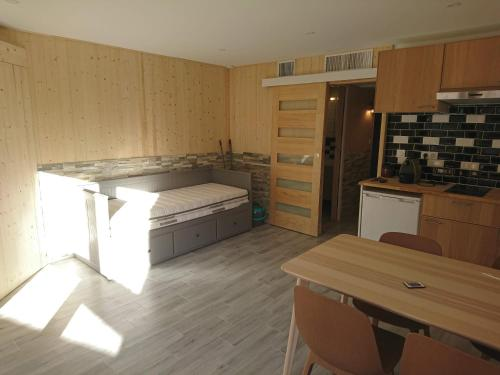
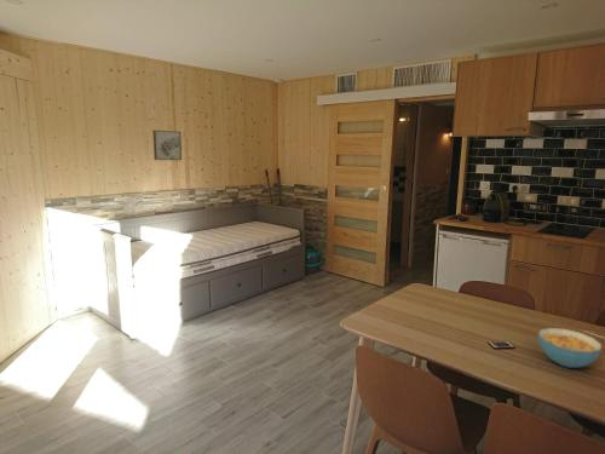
+ cereal bowl [537,327,603,369]
+ wall art [151,130,183,161]
